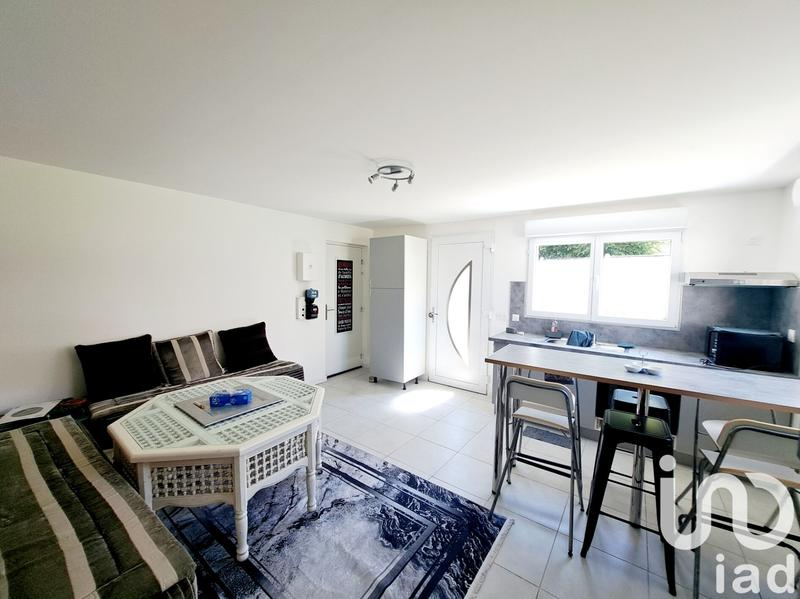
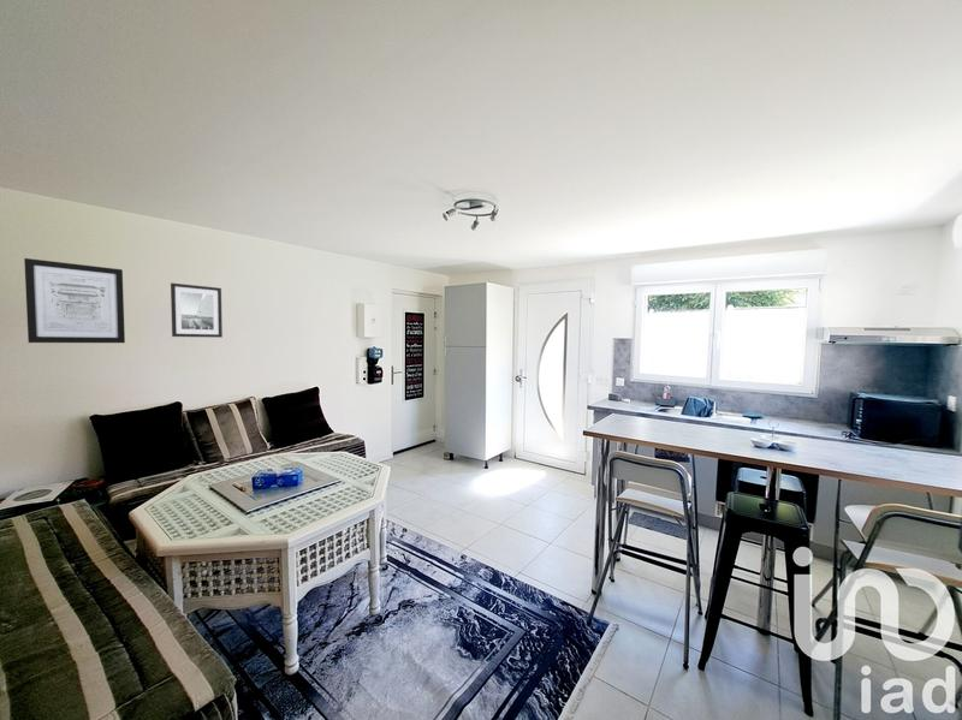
+ wall art [170,282,224,339]
+ wall art [23,257,126,344]
